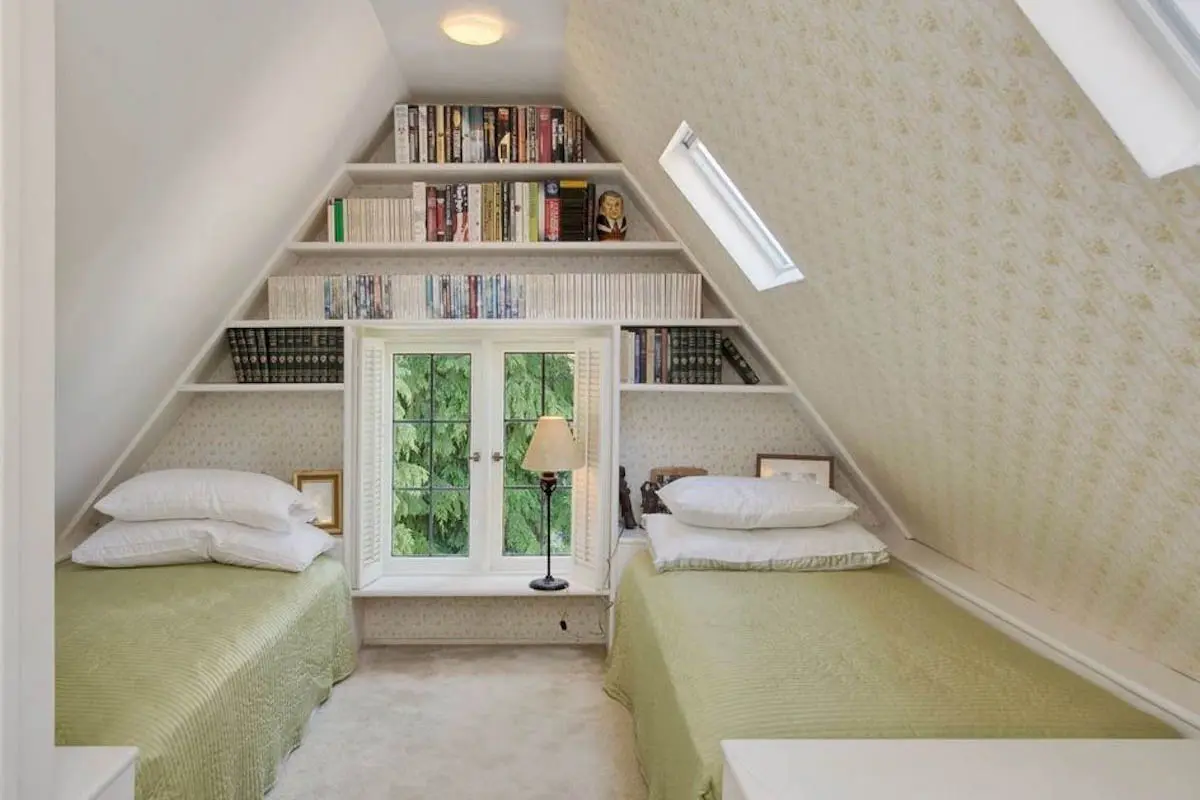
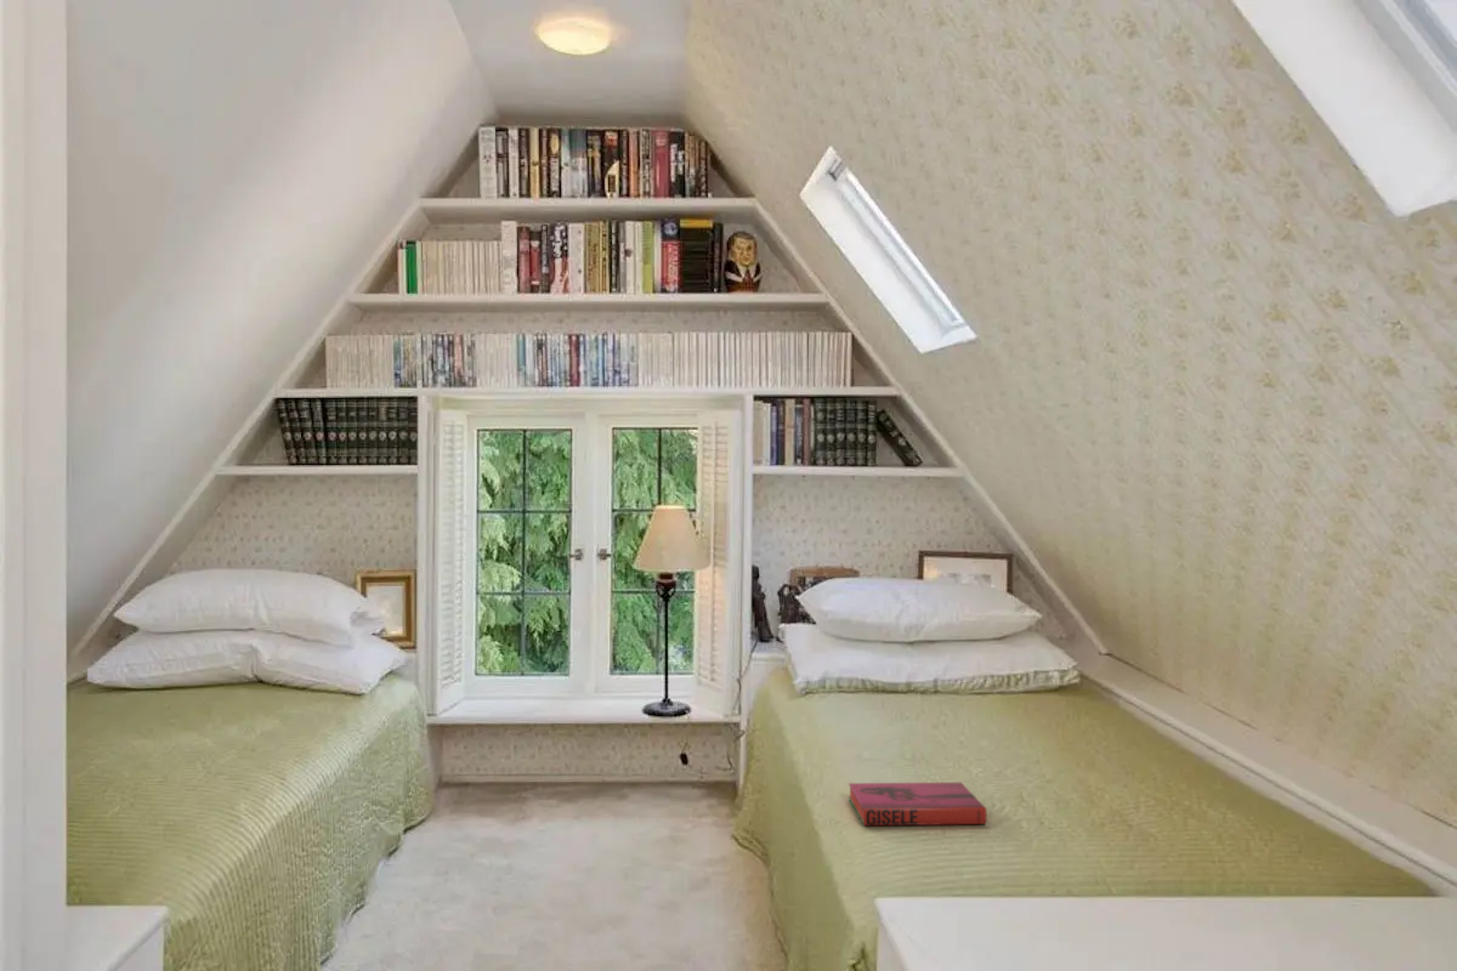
+ hardback book [847,782,988,827]
